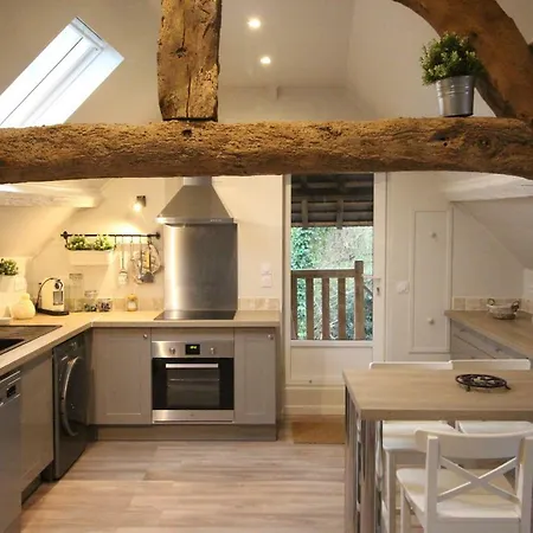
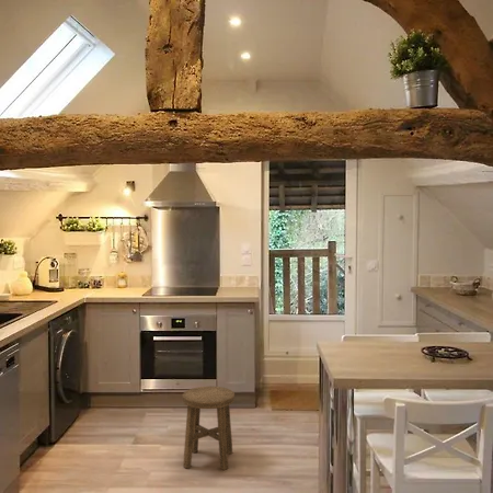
+ stool [182,386,236,471]
